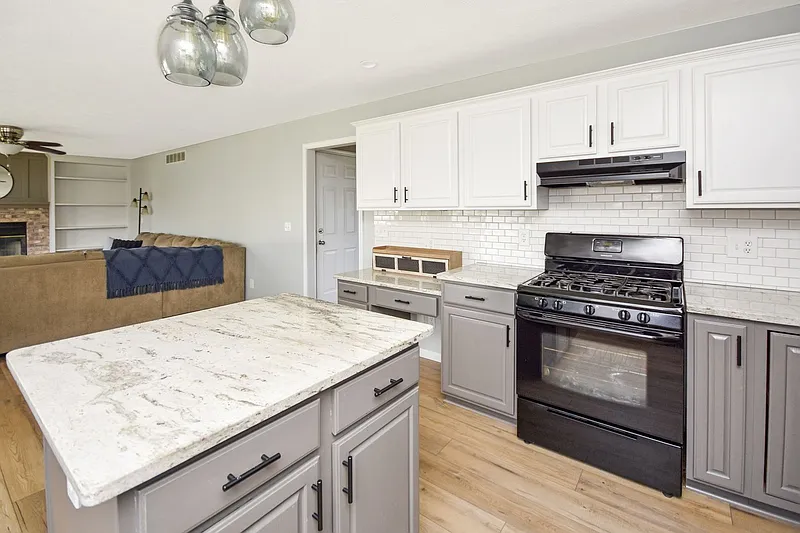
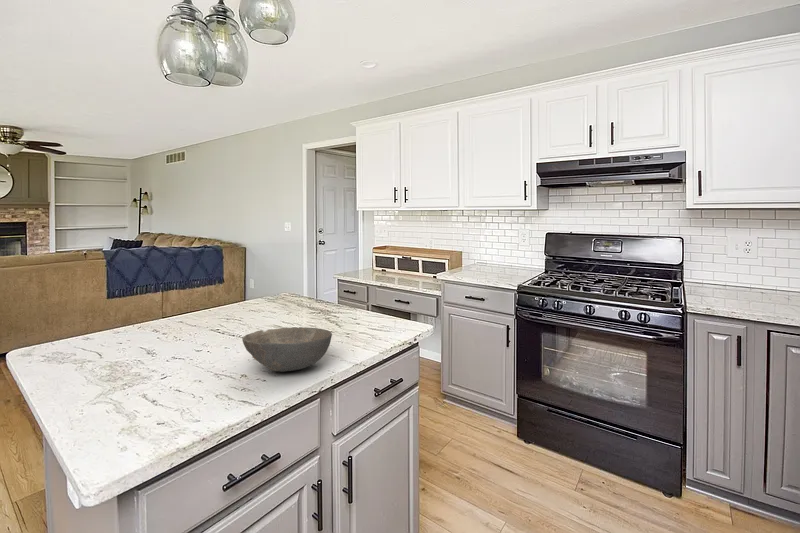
+ bowl [241,326,333,373]
